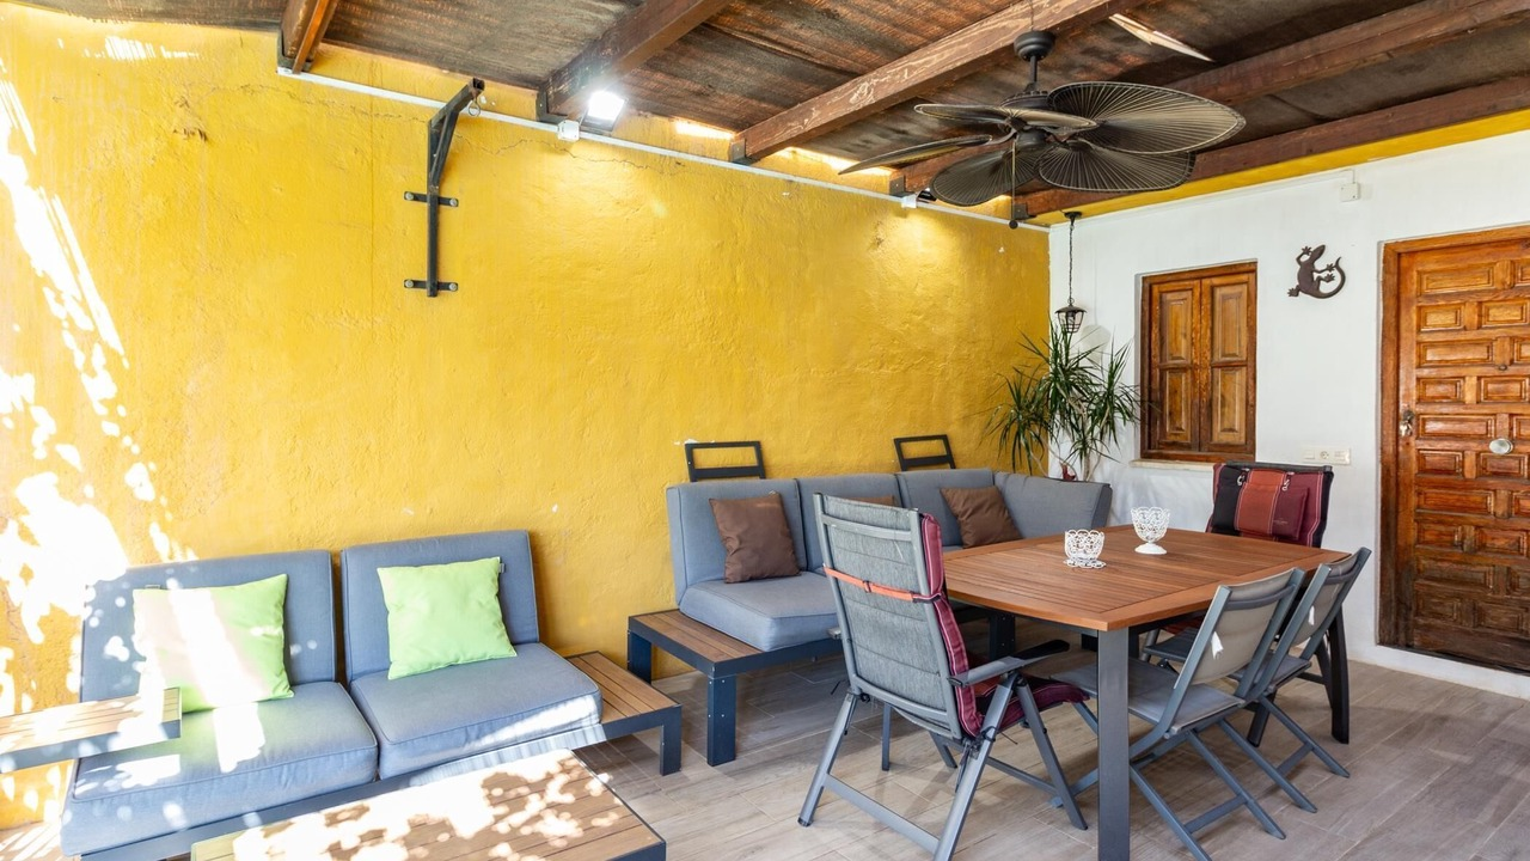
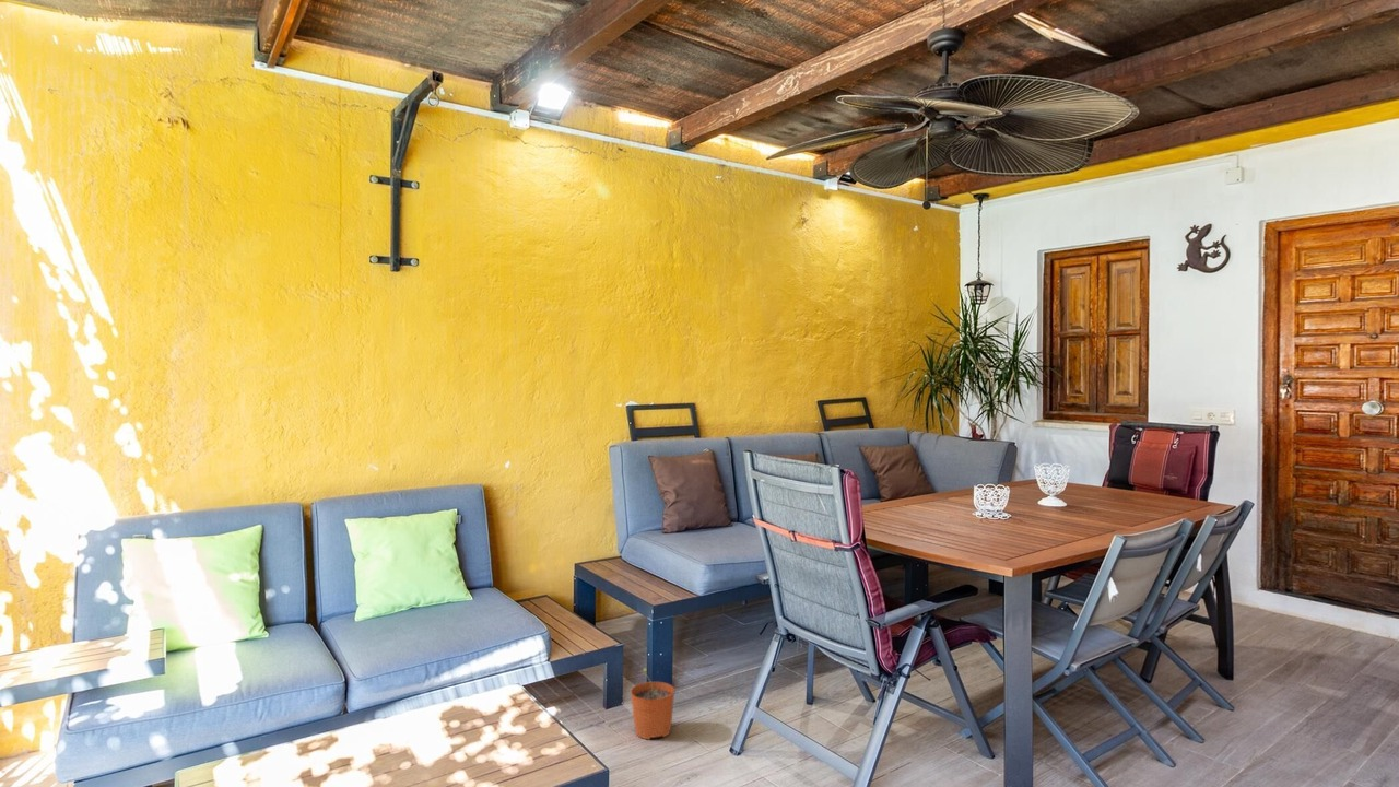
+ plant pot [630,667,675,740]
